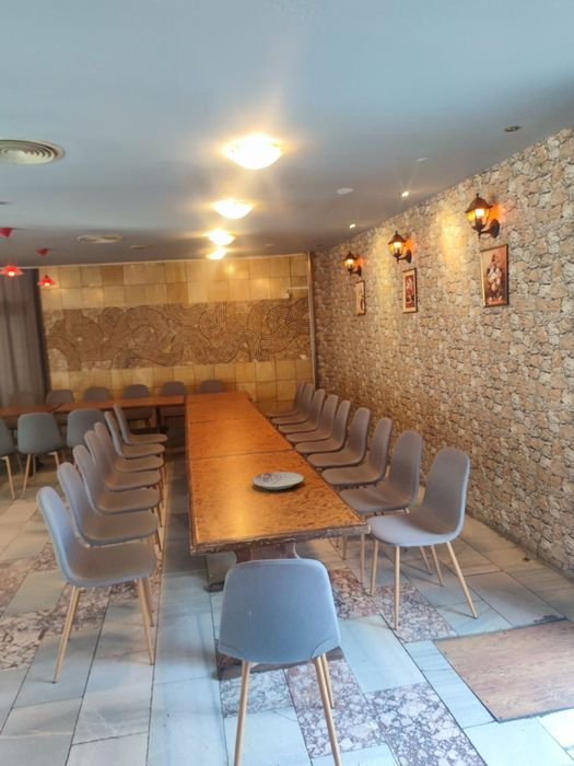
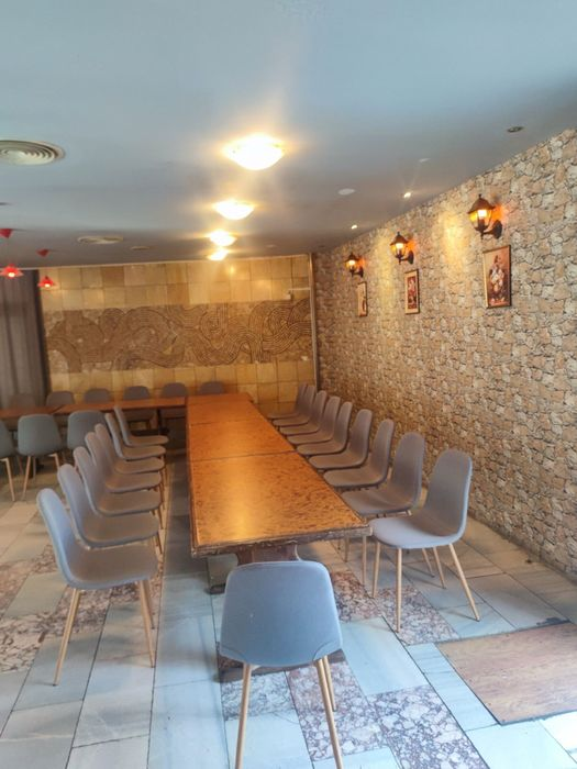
- plate [250,471,305,490]
